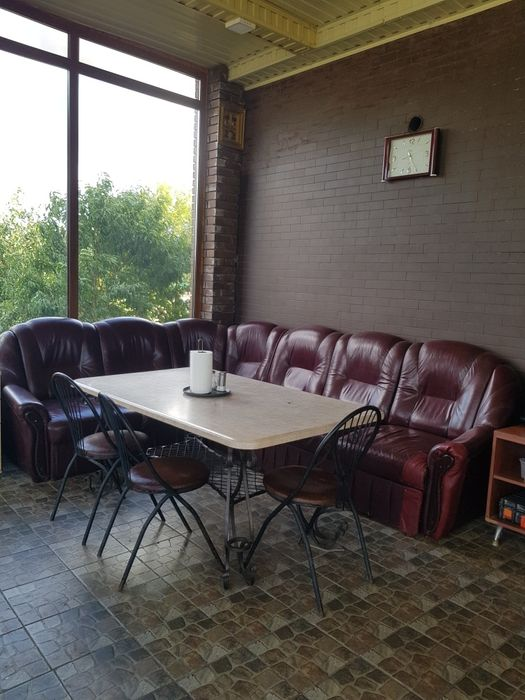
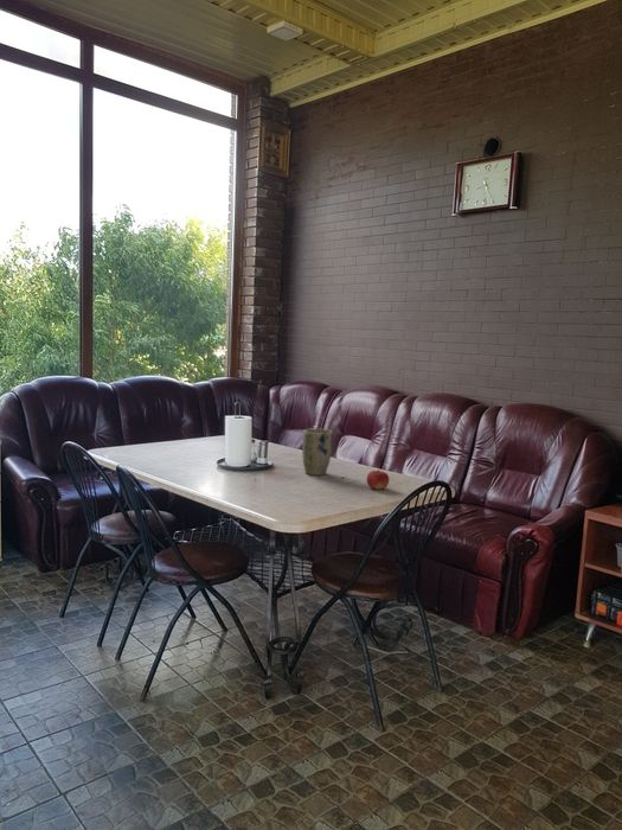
+ fruit [366,468,390,491]
+ plant pot [301,428,333,477]
